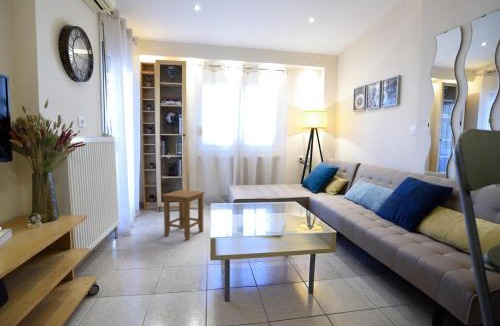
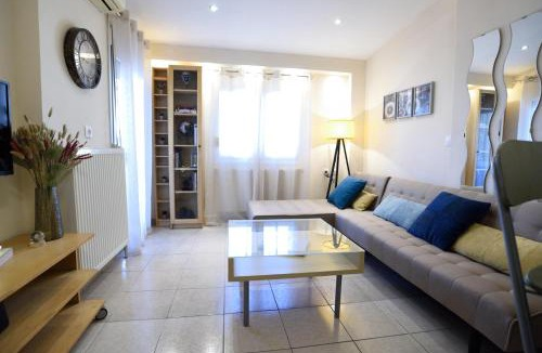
- stool [161,189,206,241]
